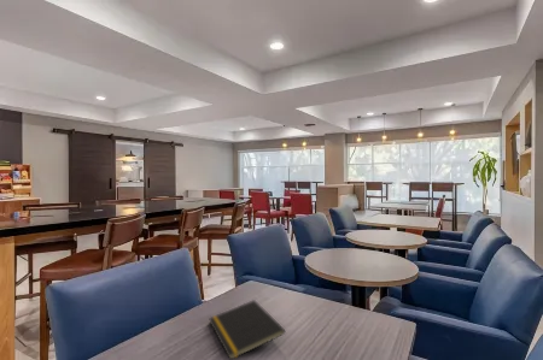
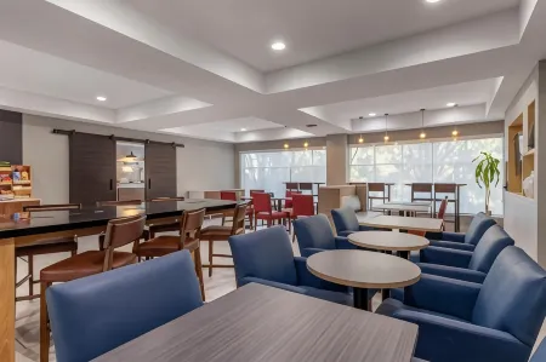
- notepad [208,299,287,360]
